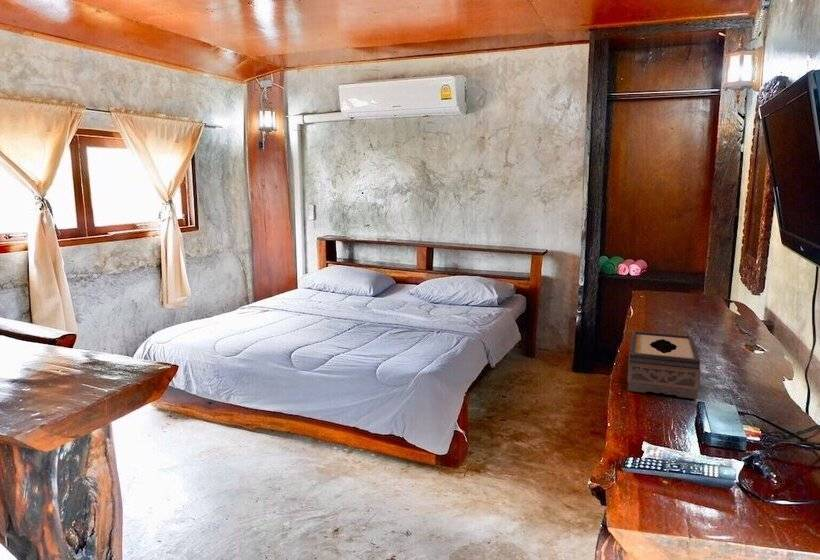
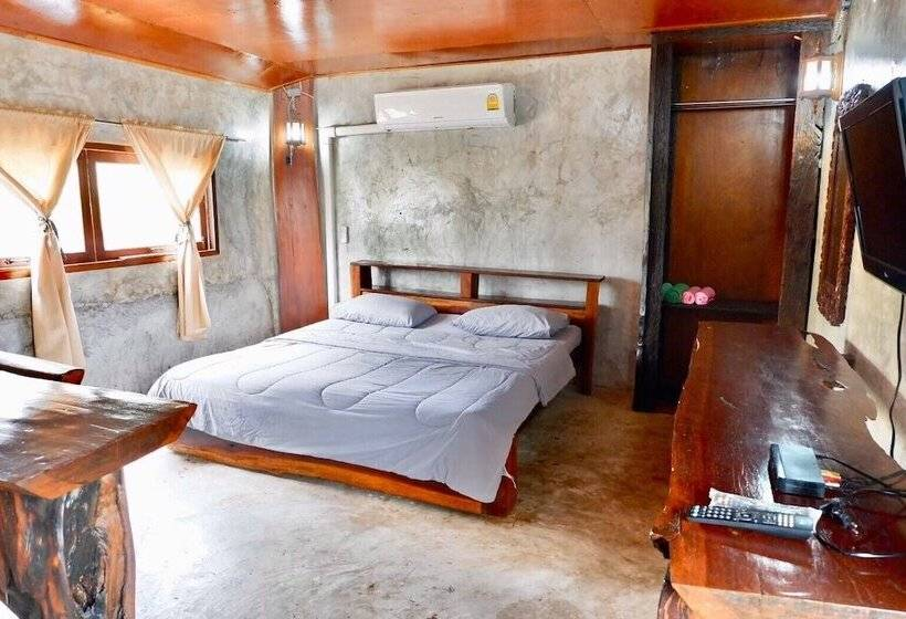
- tissue box [626,330,701,400]
